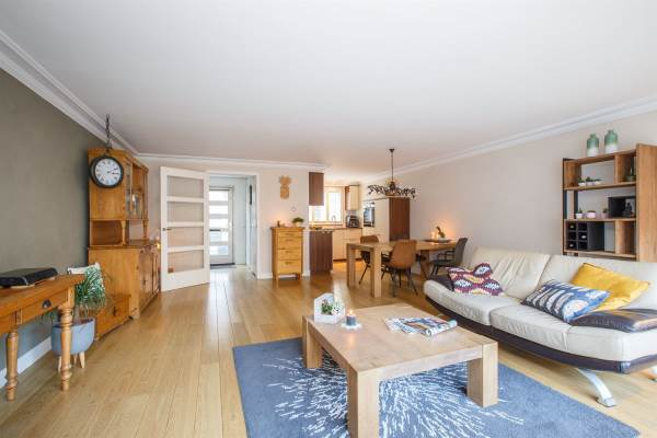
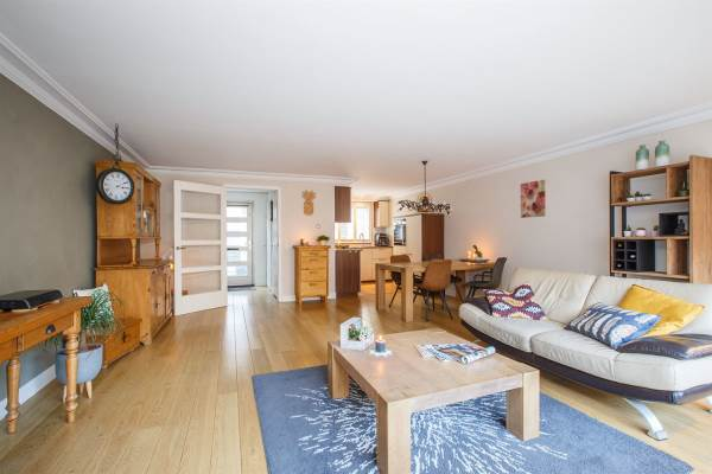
+ wall art [520,179,547,219]
